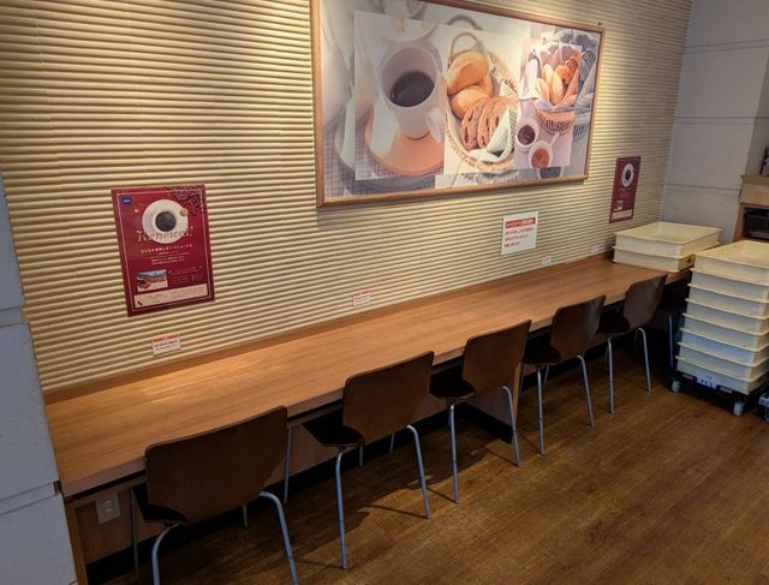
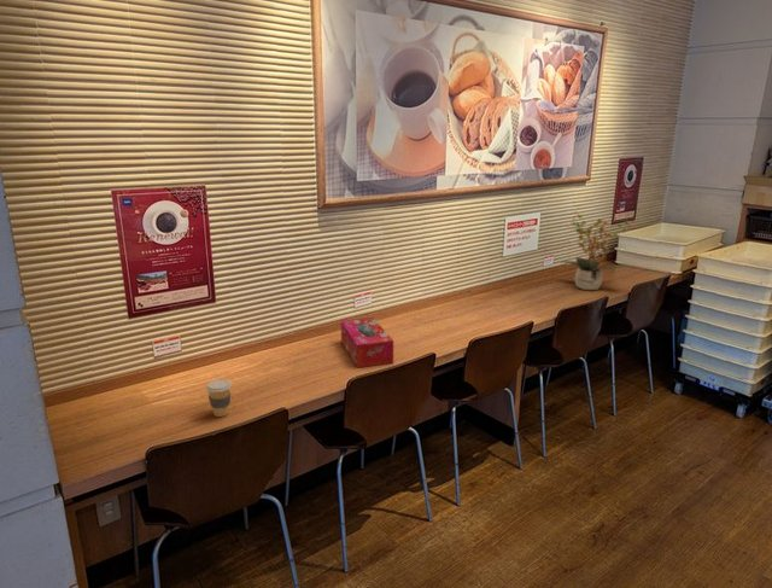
+ coffee cup [205,378,233,418]
+ tissue box [340,316,394,368]
+ potted plant [562,210,636,291]
